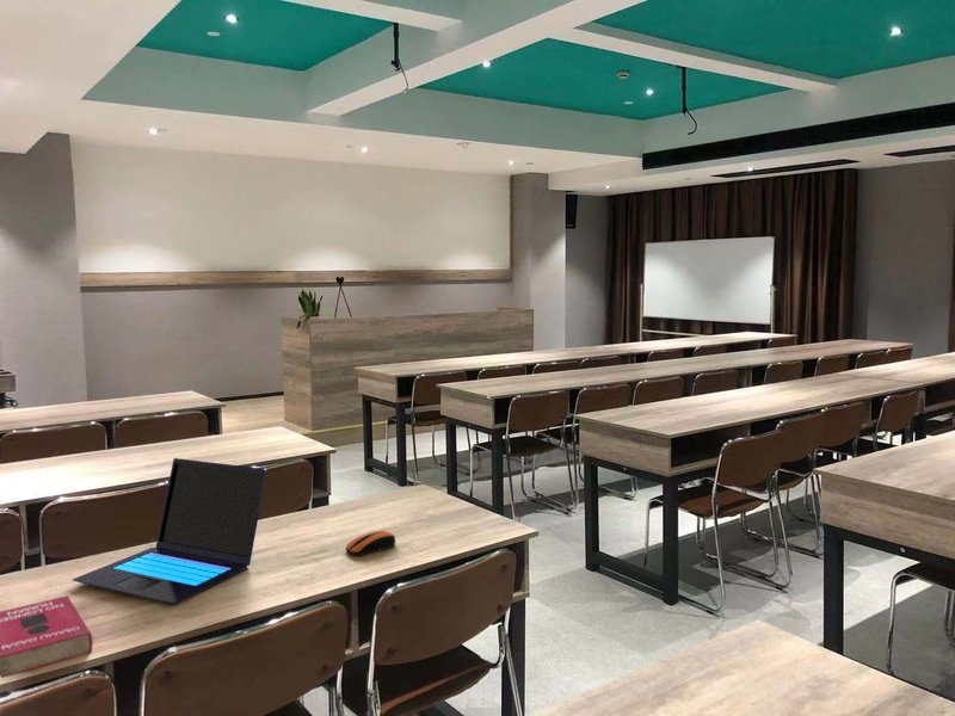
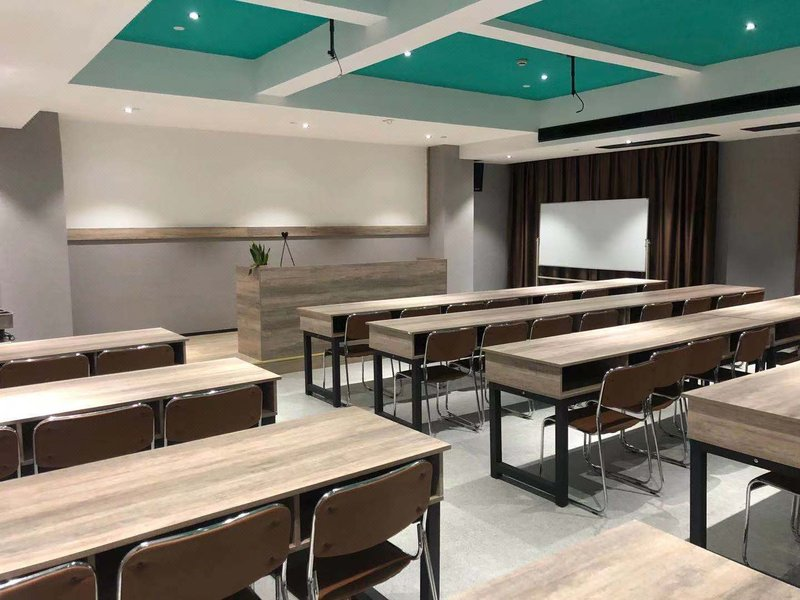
- computer mouse [345,530,396,557]
- laptop [72,457,267,605]
- book [0,594,94,679]
